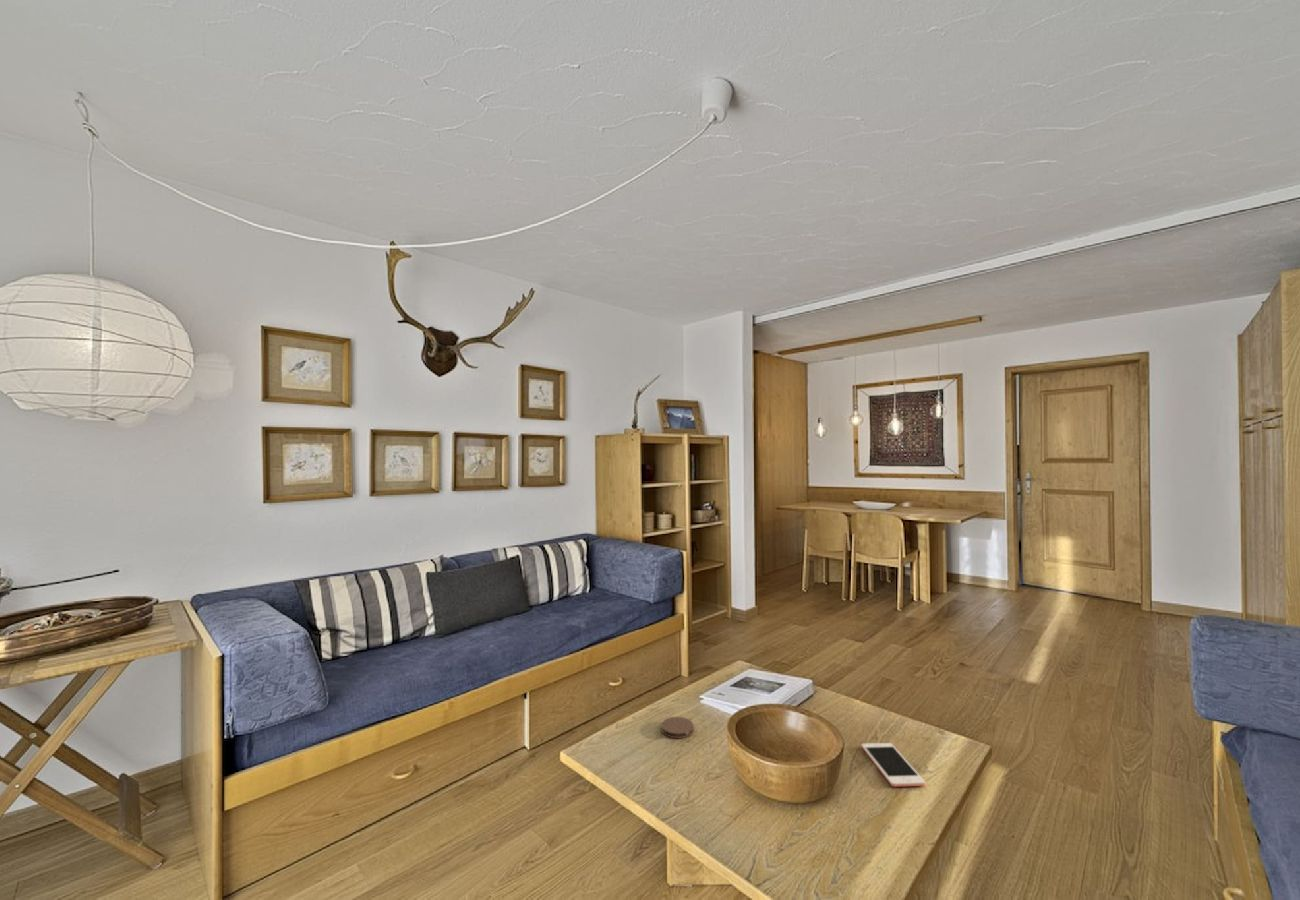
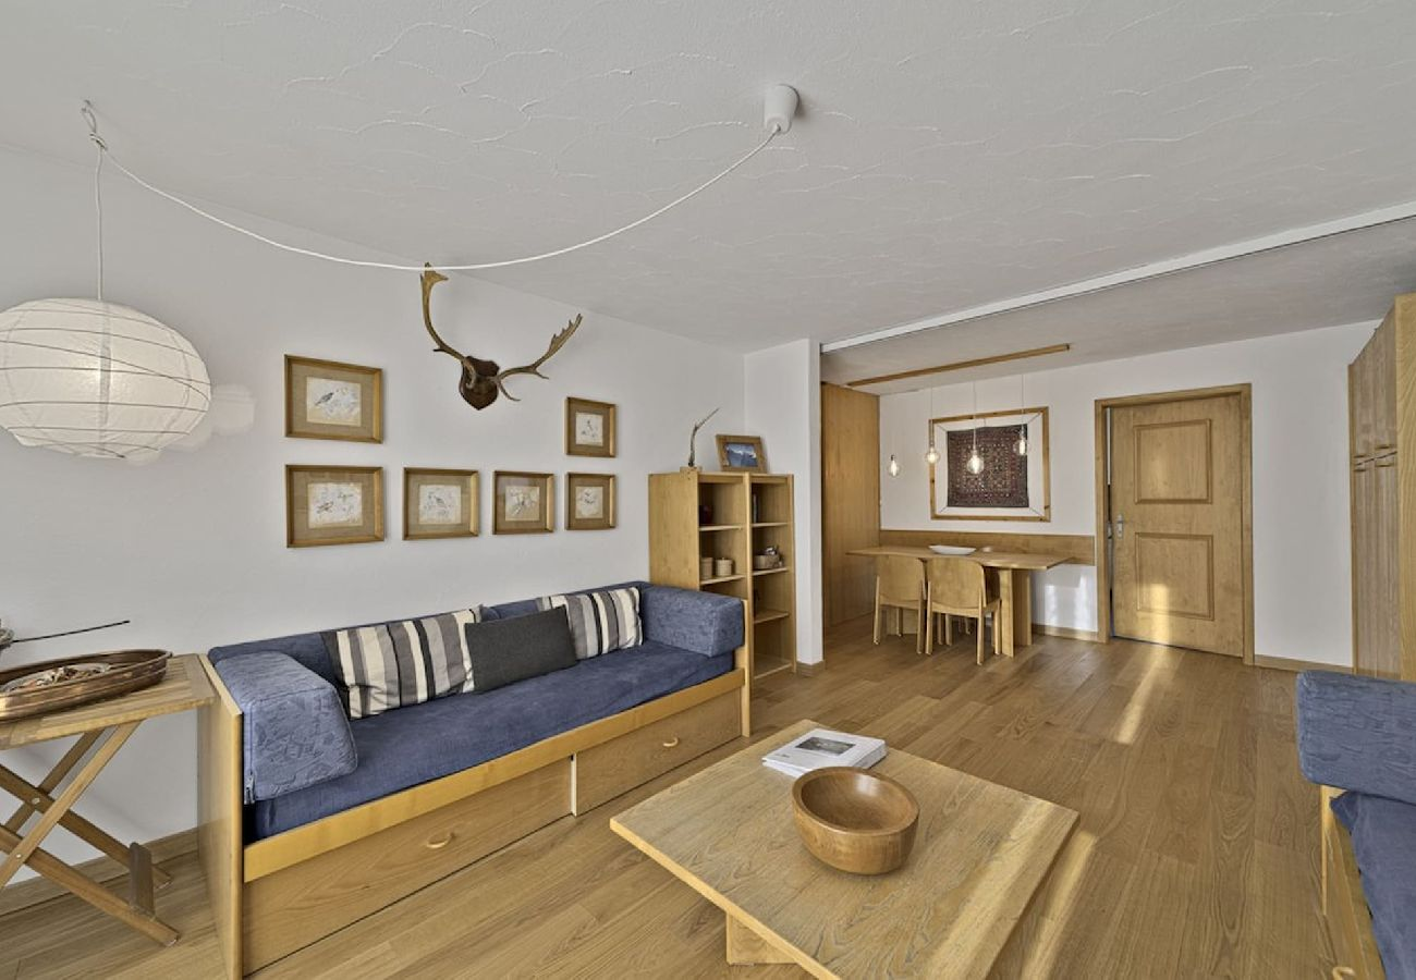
- coaster [660,716,695,739]
- cell phone [861,742,926,788]
